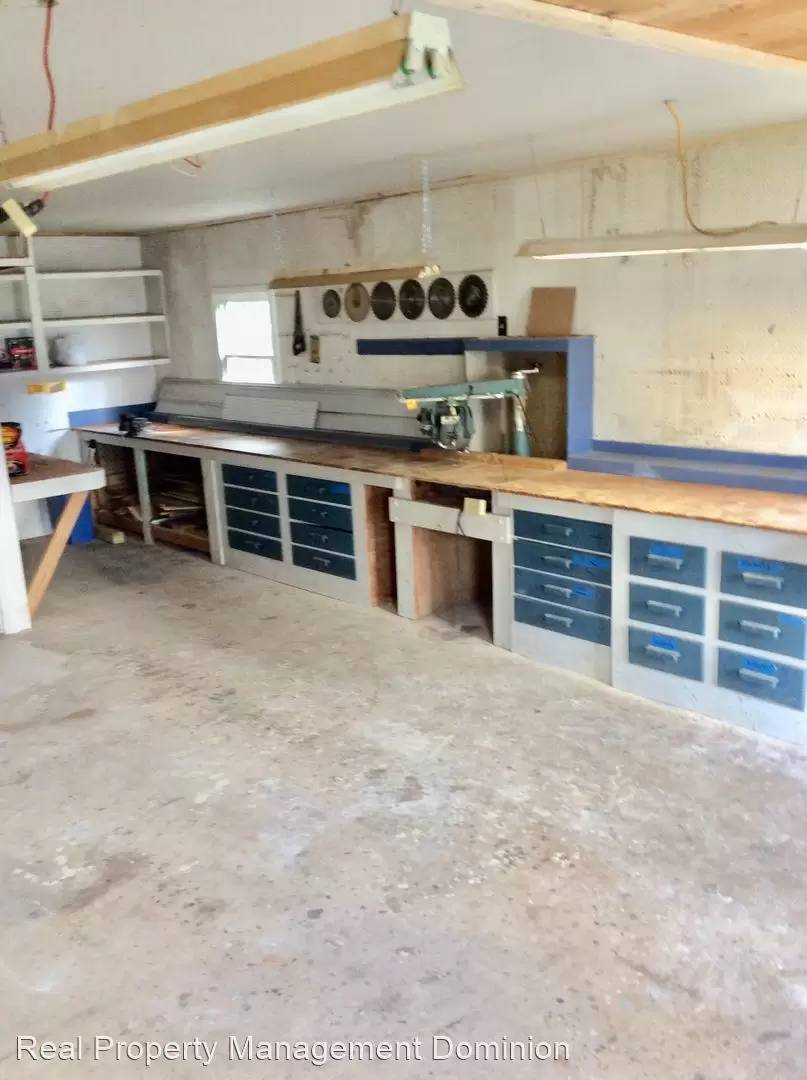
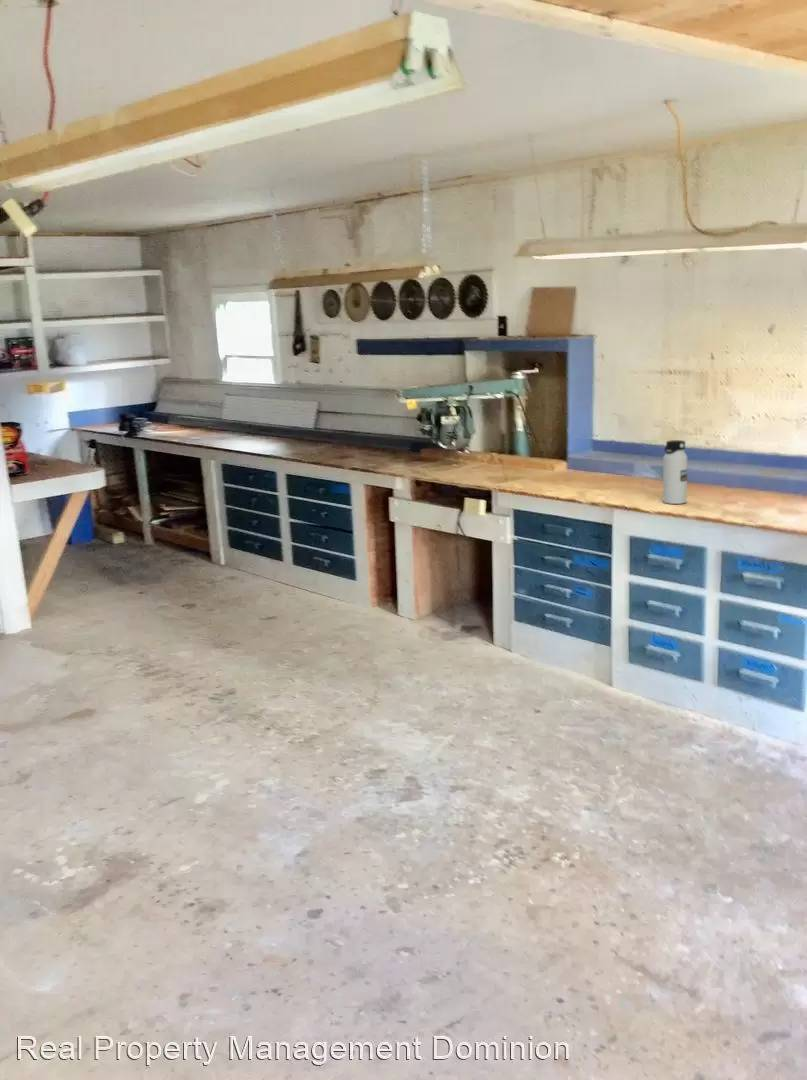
+ water bottle [662,439,688,505]
